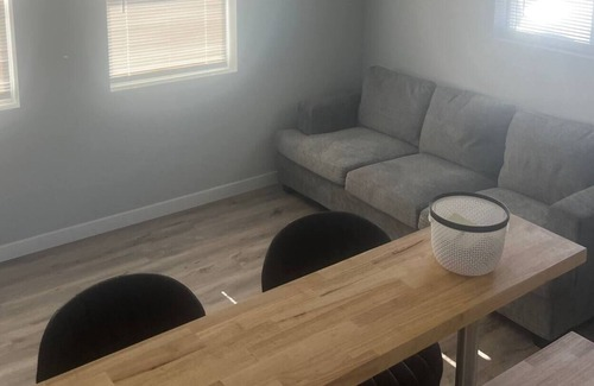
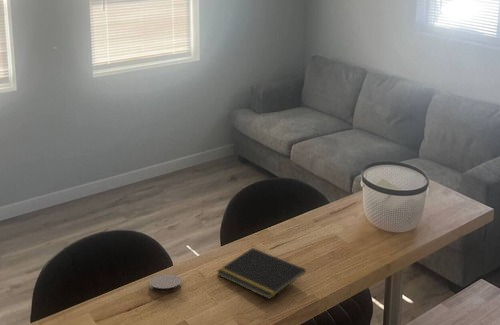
+ coaster [148,273,183,293]
+ notepad [216,247,307,300]
